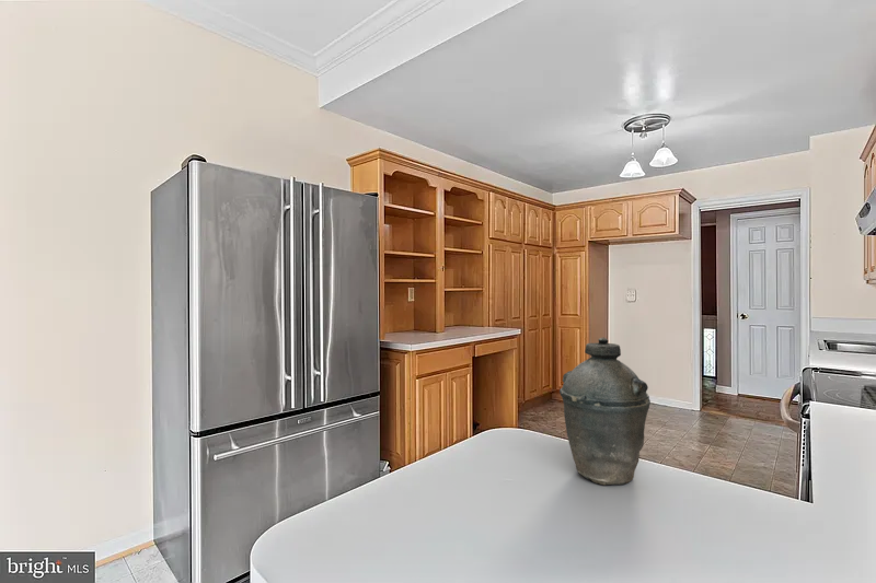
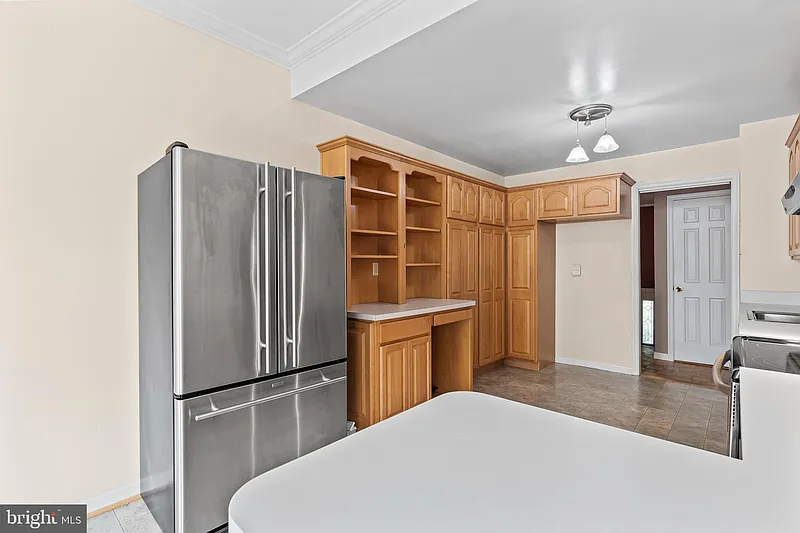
- kettle [558,337,652,486]
